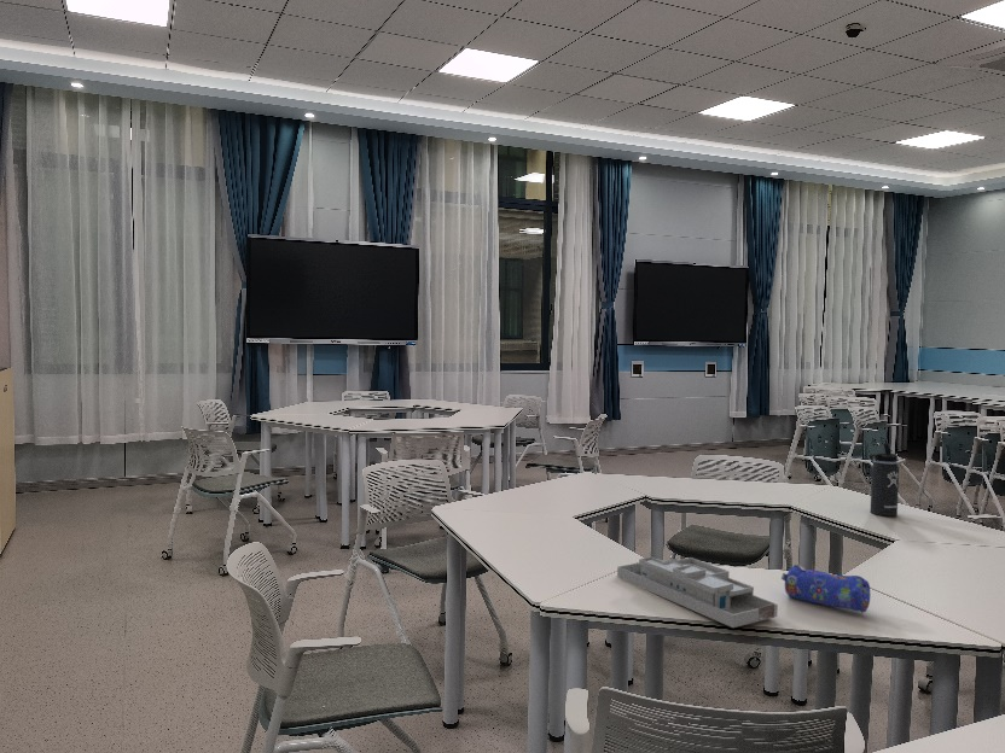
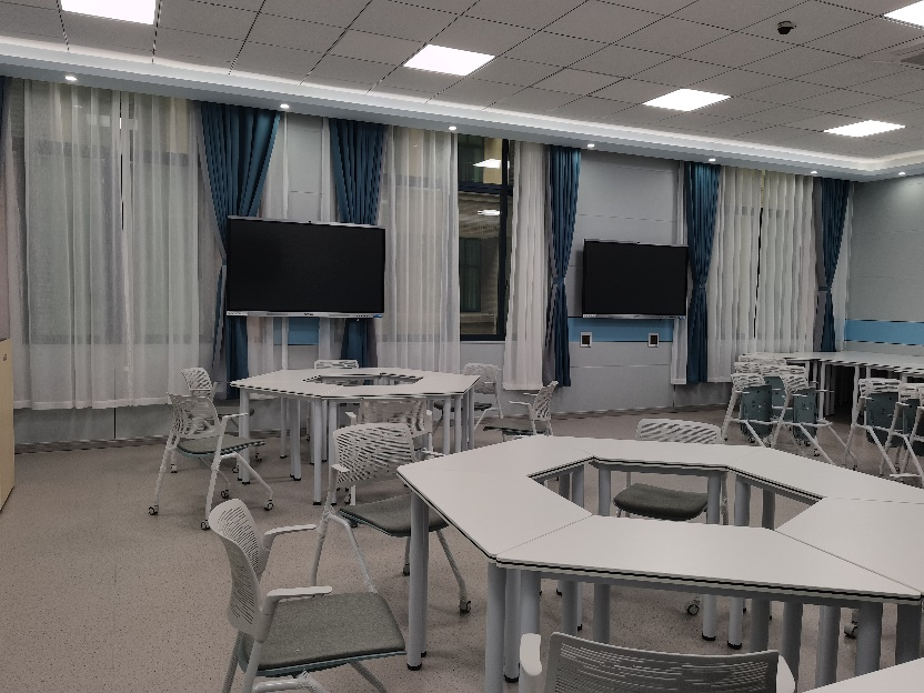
- desk organizer [616,556,779,629]
- pencil case [780,562,872,613]
- thermos bottle [869,442,900,518]
